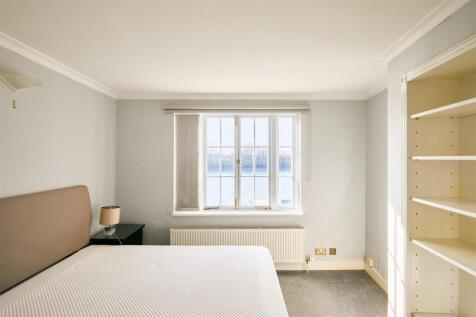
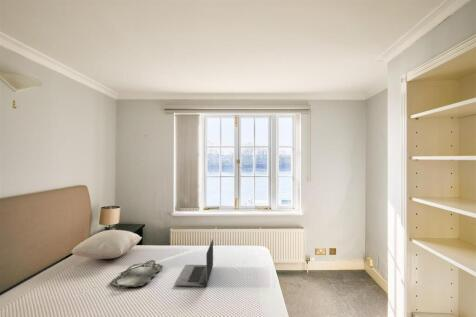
+ laptop computer [174,238,214,288]
+ pillow [70,229,142,260]
+ serving tray [109,259,163,289]
